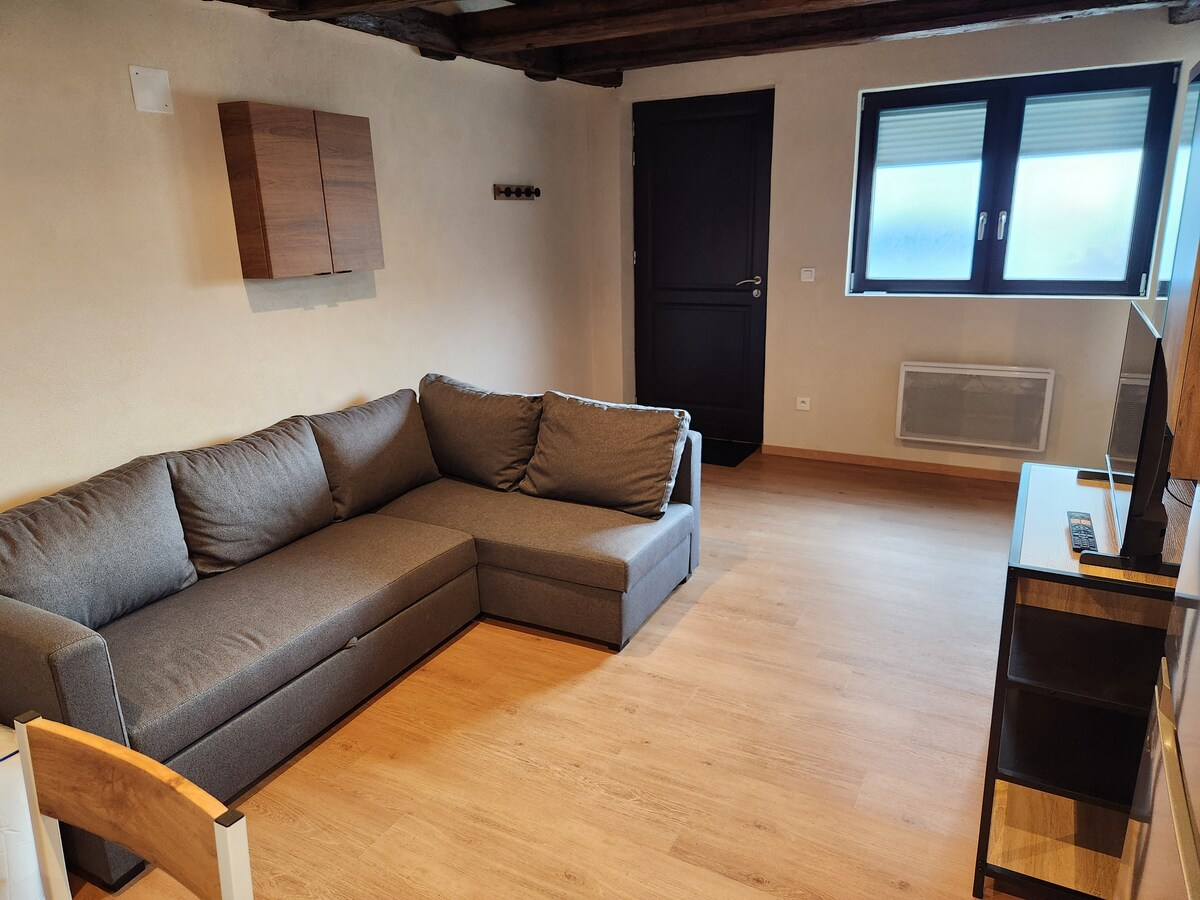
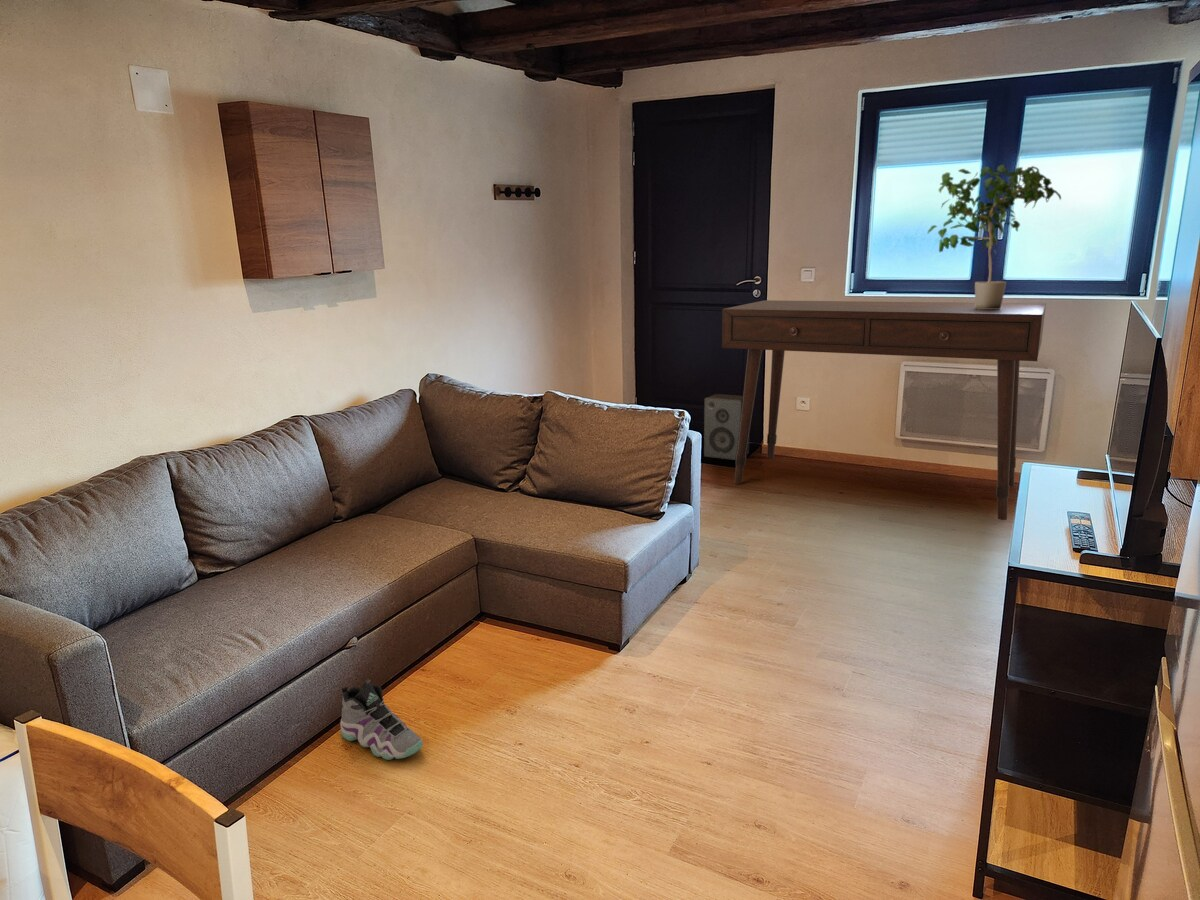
+ potted plant [927,164,1062,309]
+ sneaker [340,678,424,761]
+ desk [721,299,1047,521]
+ speaker [703,393,750,461]
